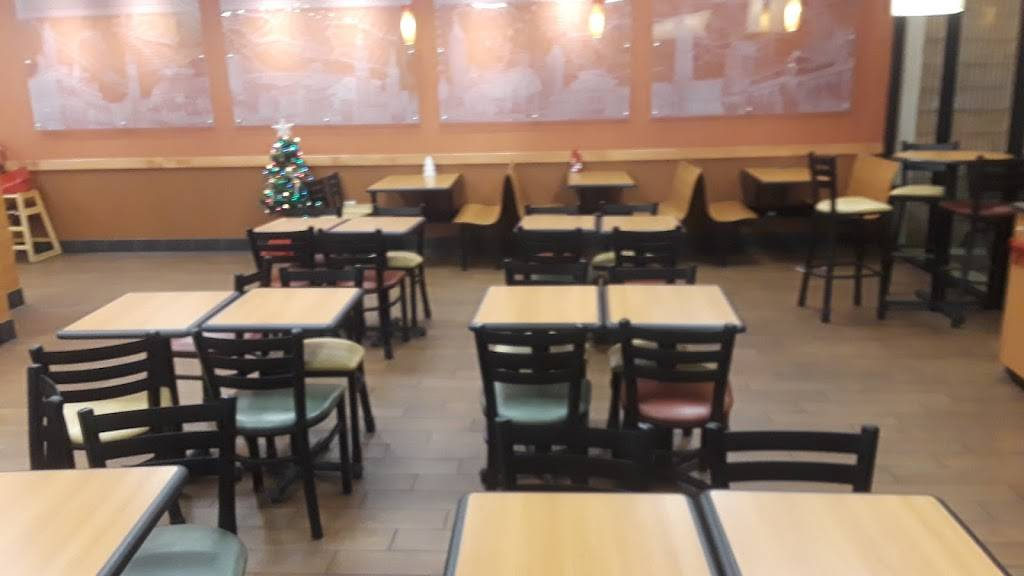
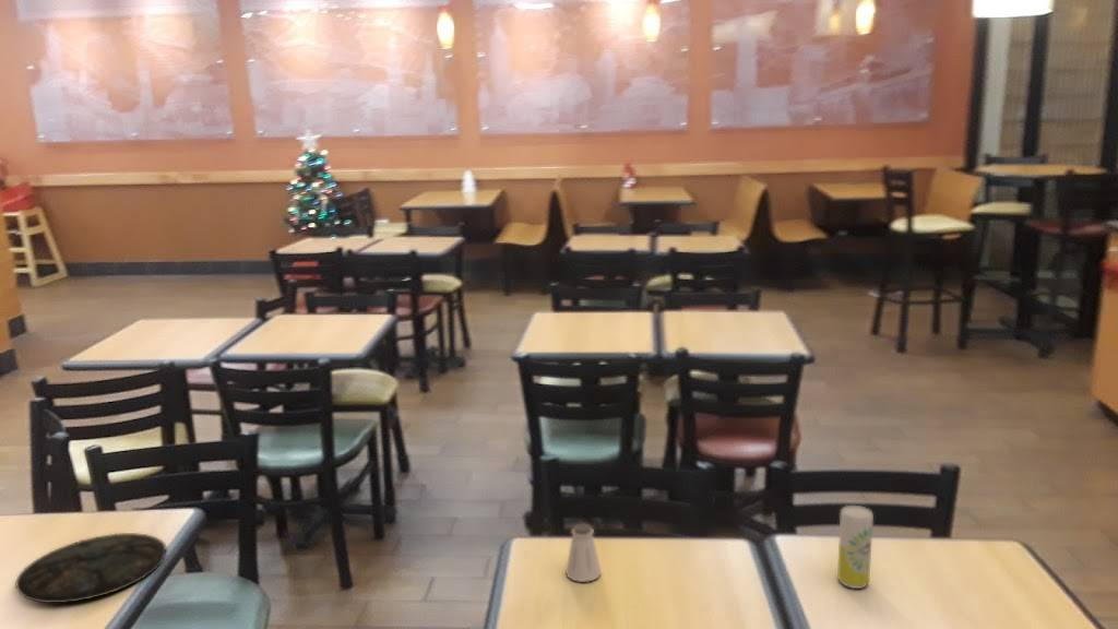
+ beverage can [836,505,875,590]
+ saltshaker [564,522,603,583]
+ plate [15,532,168,604]
